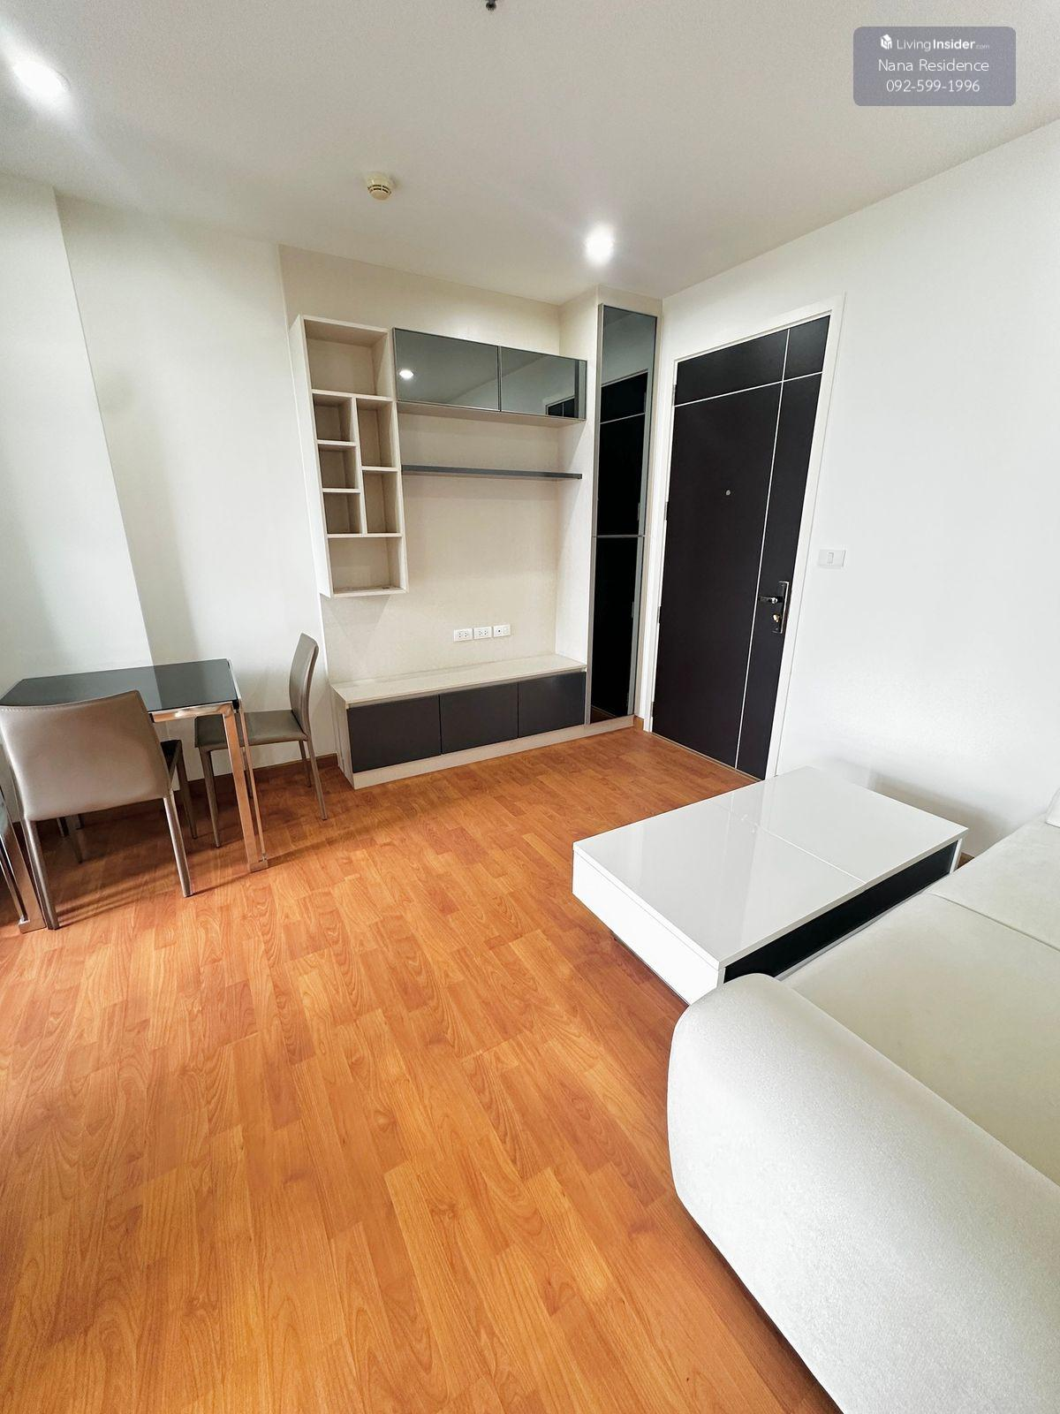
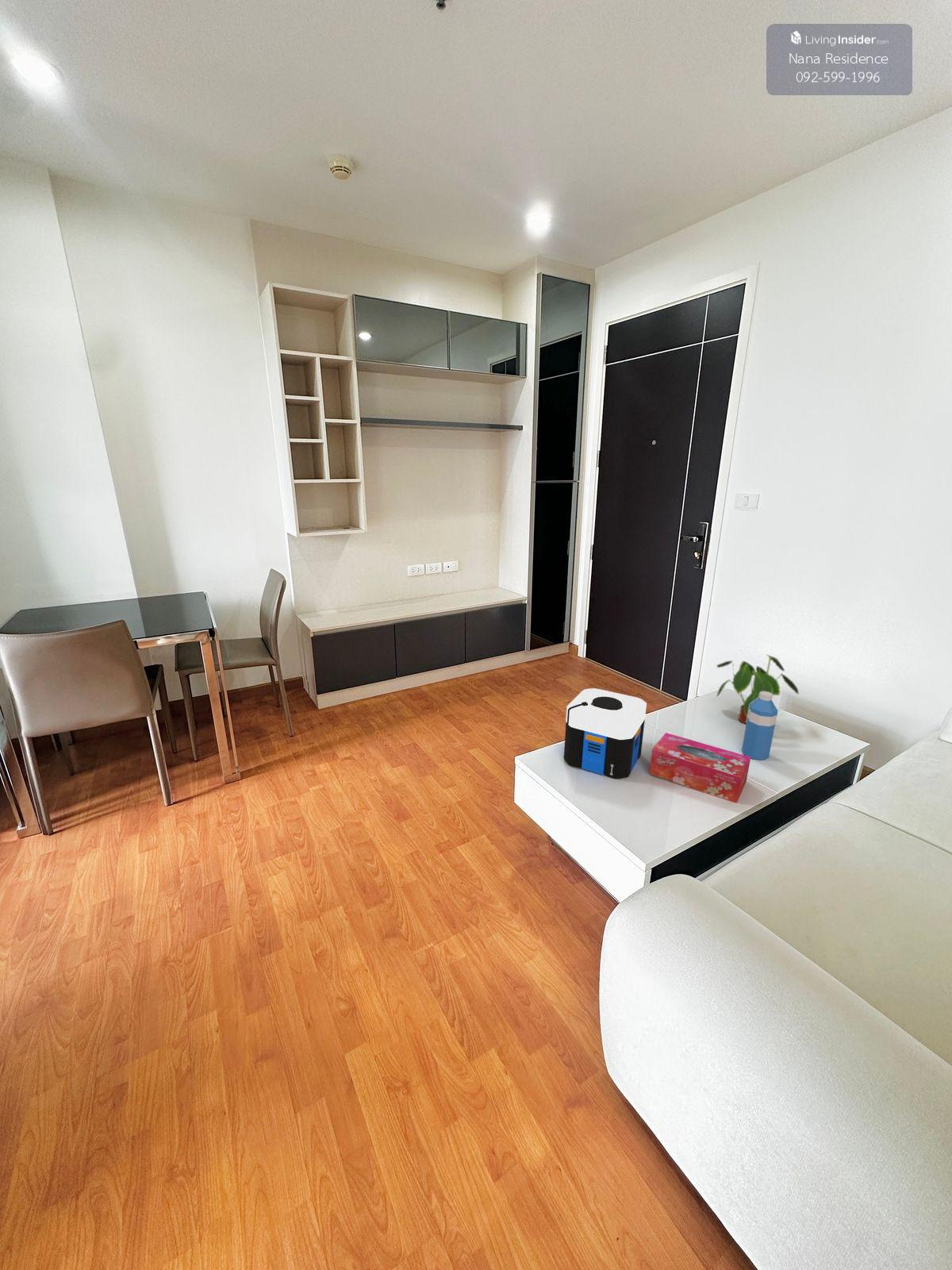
+ tissue box [648,732,751,804]
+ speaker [563,687,647,779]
+ water bottle [741,691,779,761]
+ plant [716,654,800,725]
